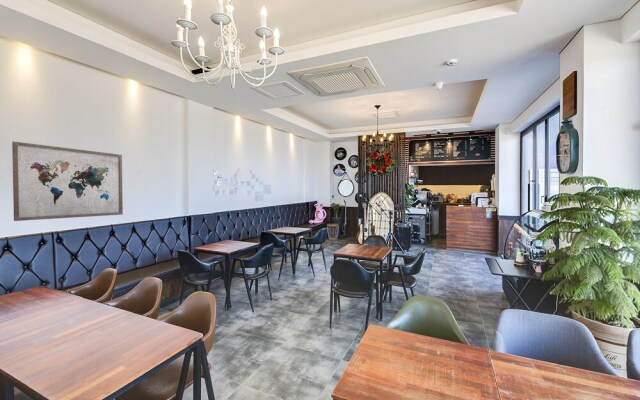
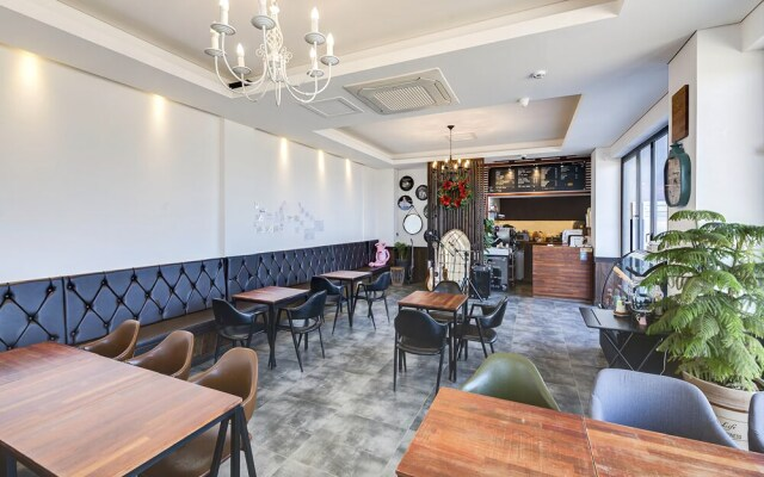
- wall art [11,140,124,222]
